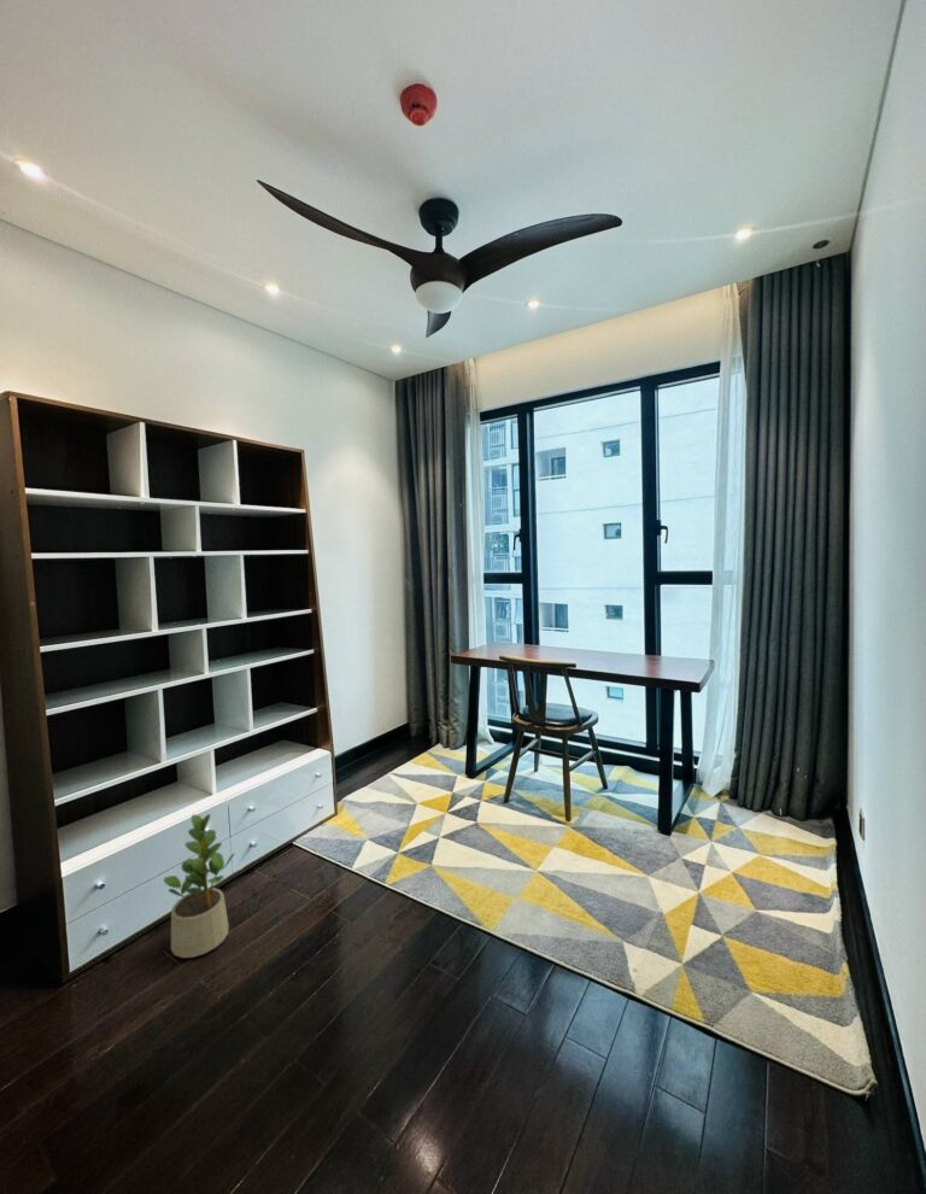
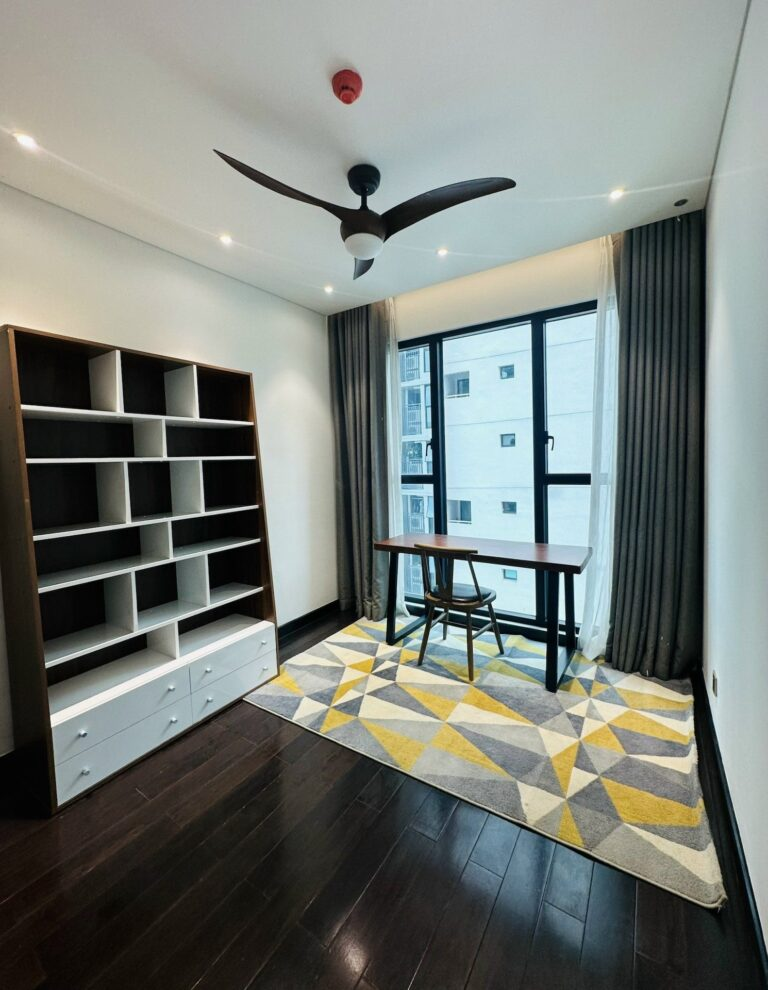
- potted plant [163,813,235,959]
